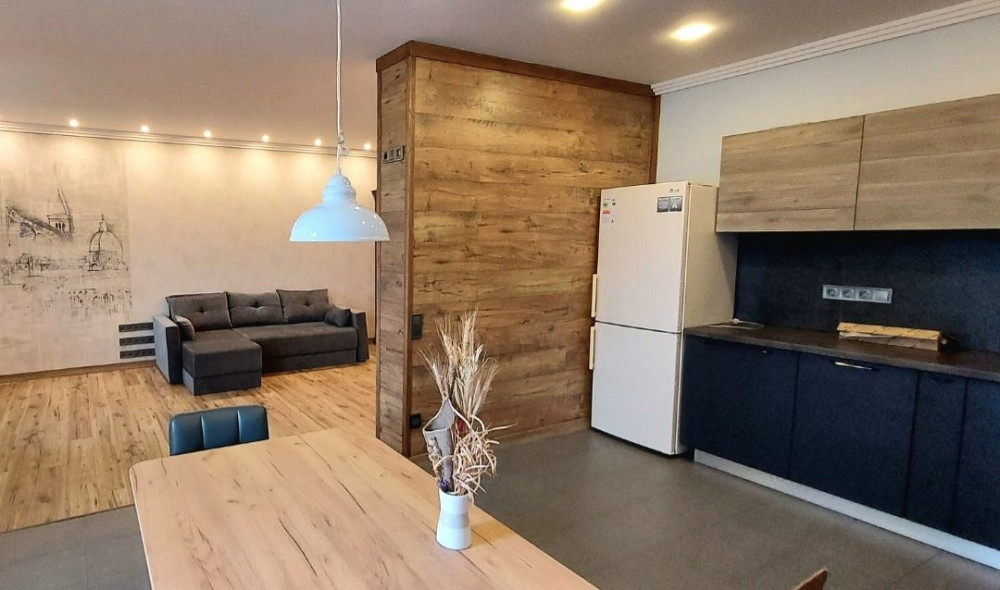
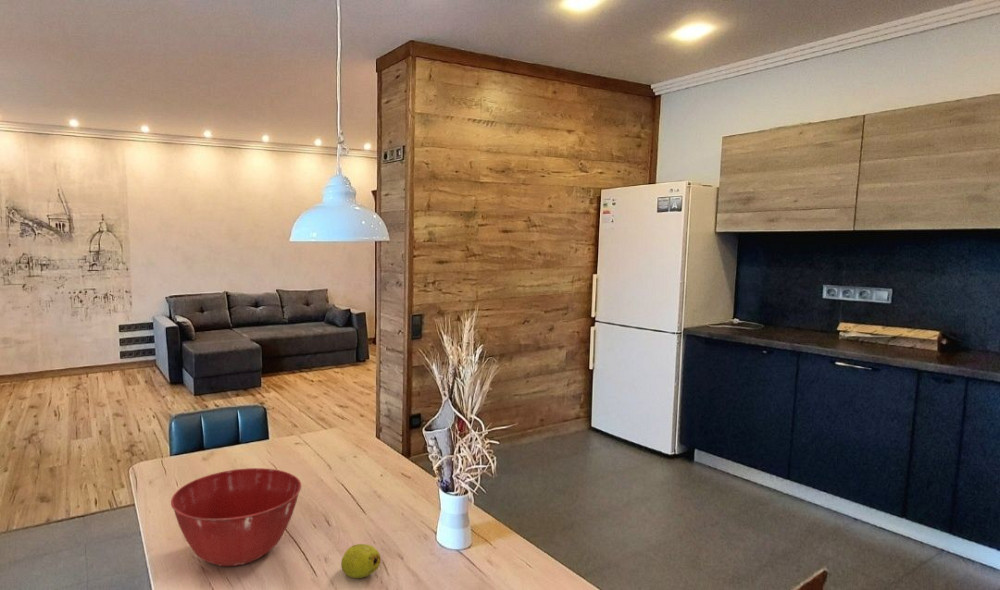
+ fruit [340,543,382,579]
+ mixing bowl [170,467,302,567]
